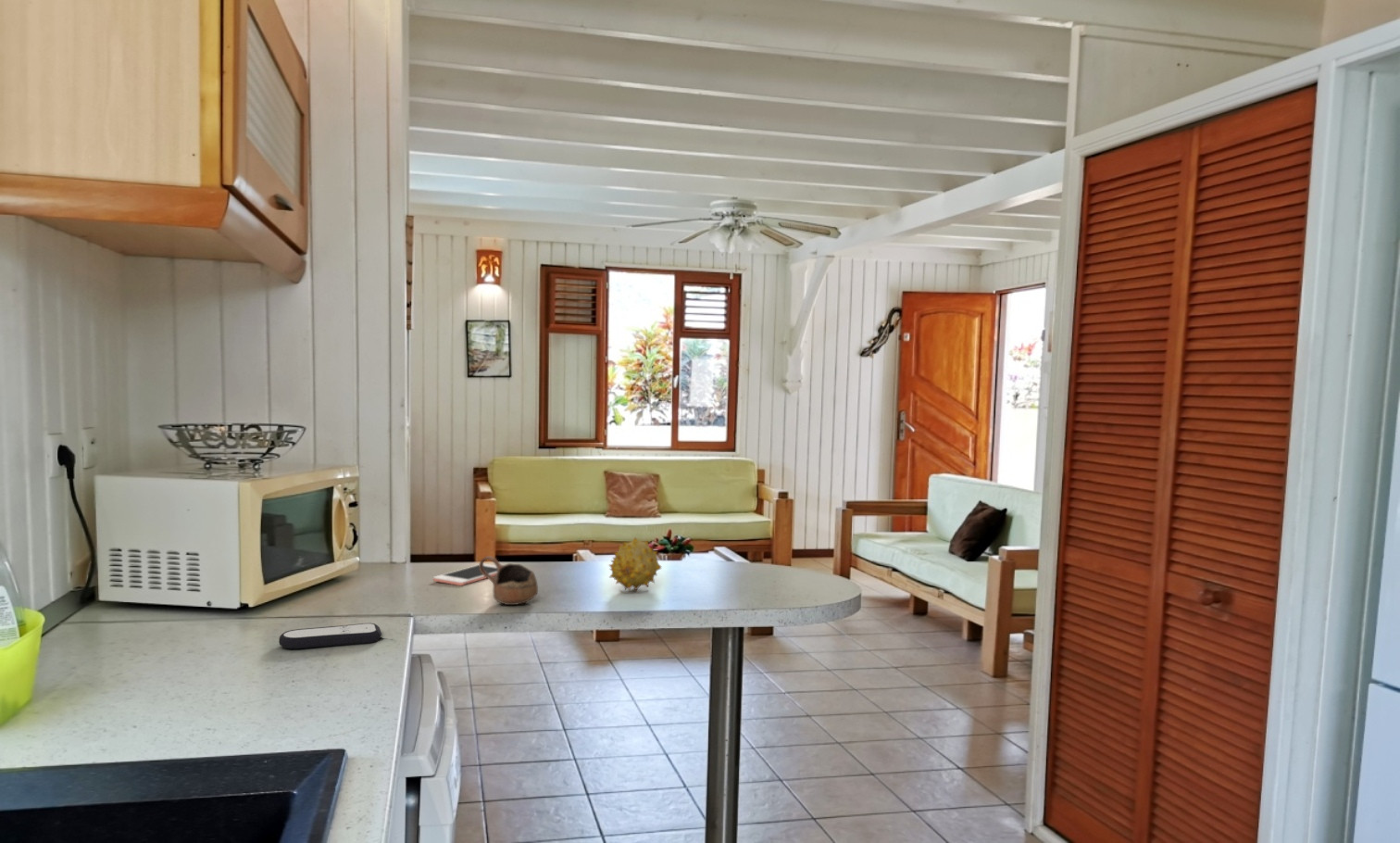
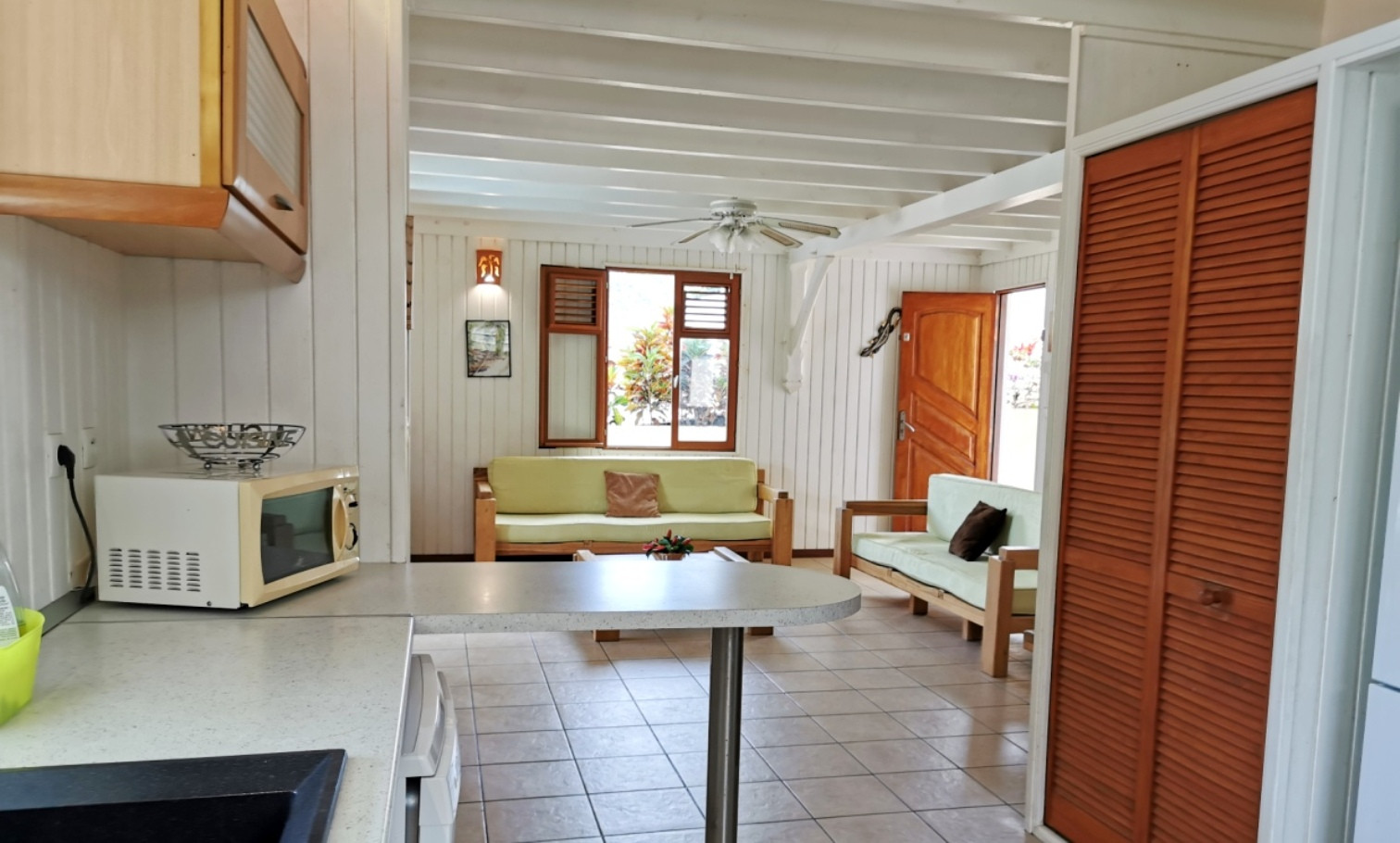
- cell phone [432,563,497,586]
- fruit [607,536,662,592]
- remote control [278,623,382,649]
- cup [479,555,539,606]
